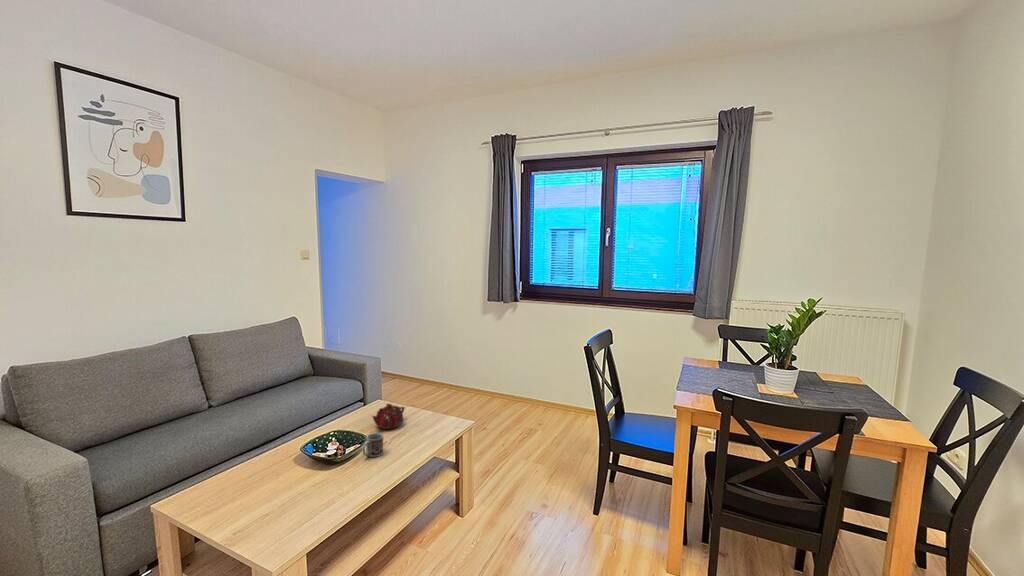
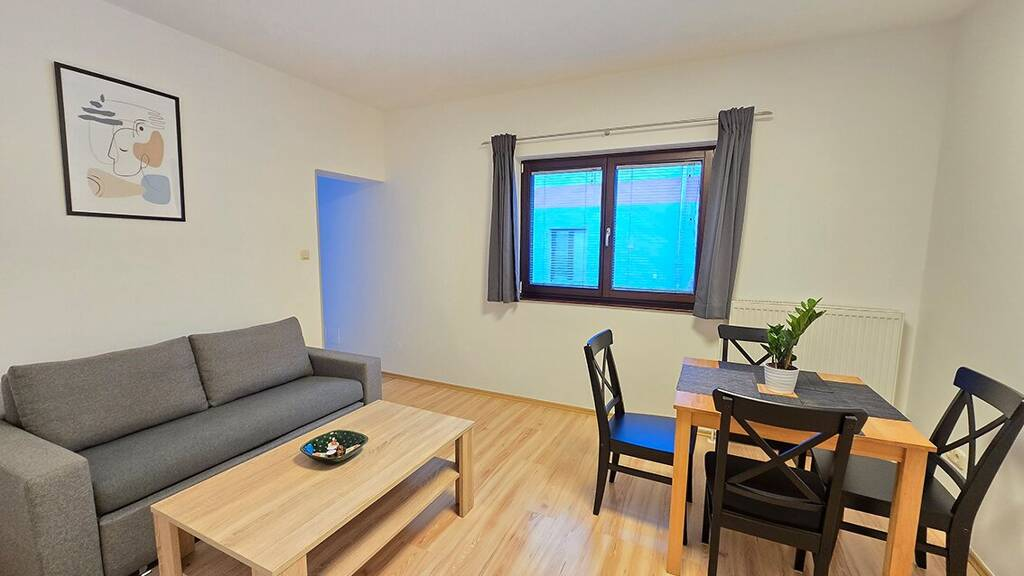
- teapot [370,403,406,430]
- cup [361,432,385,458]
